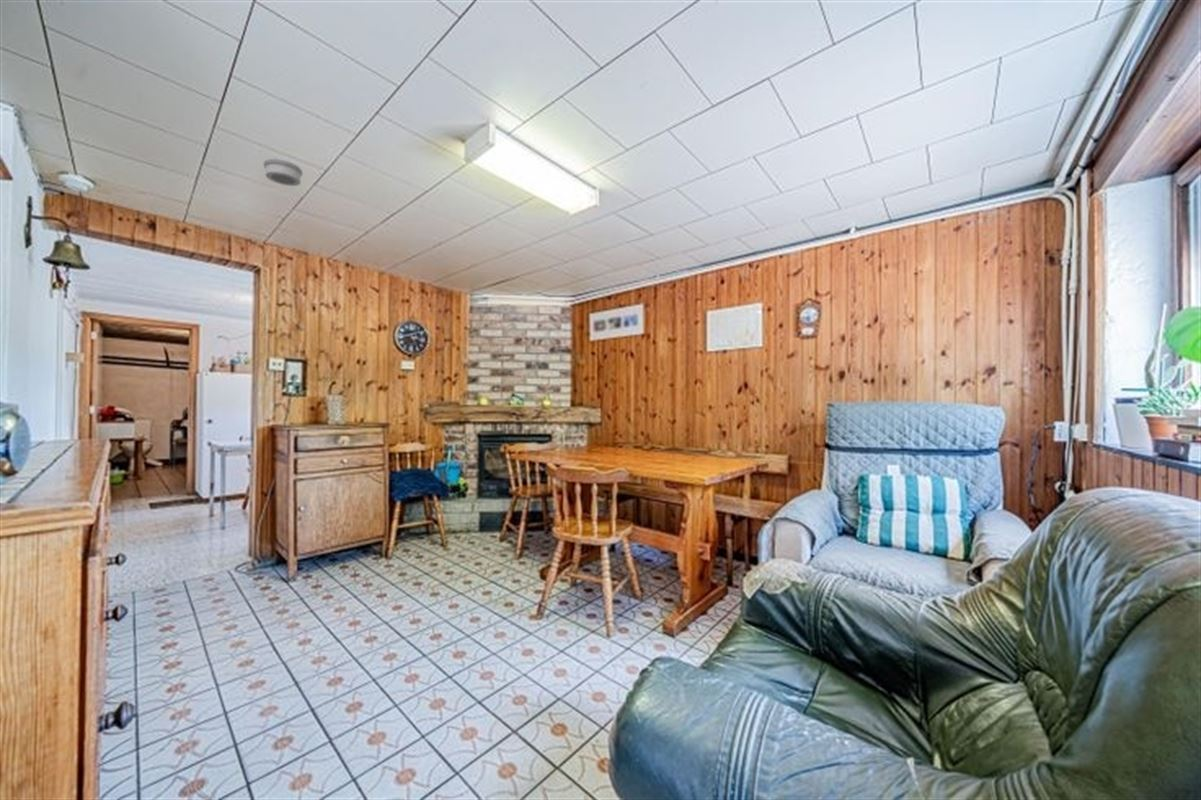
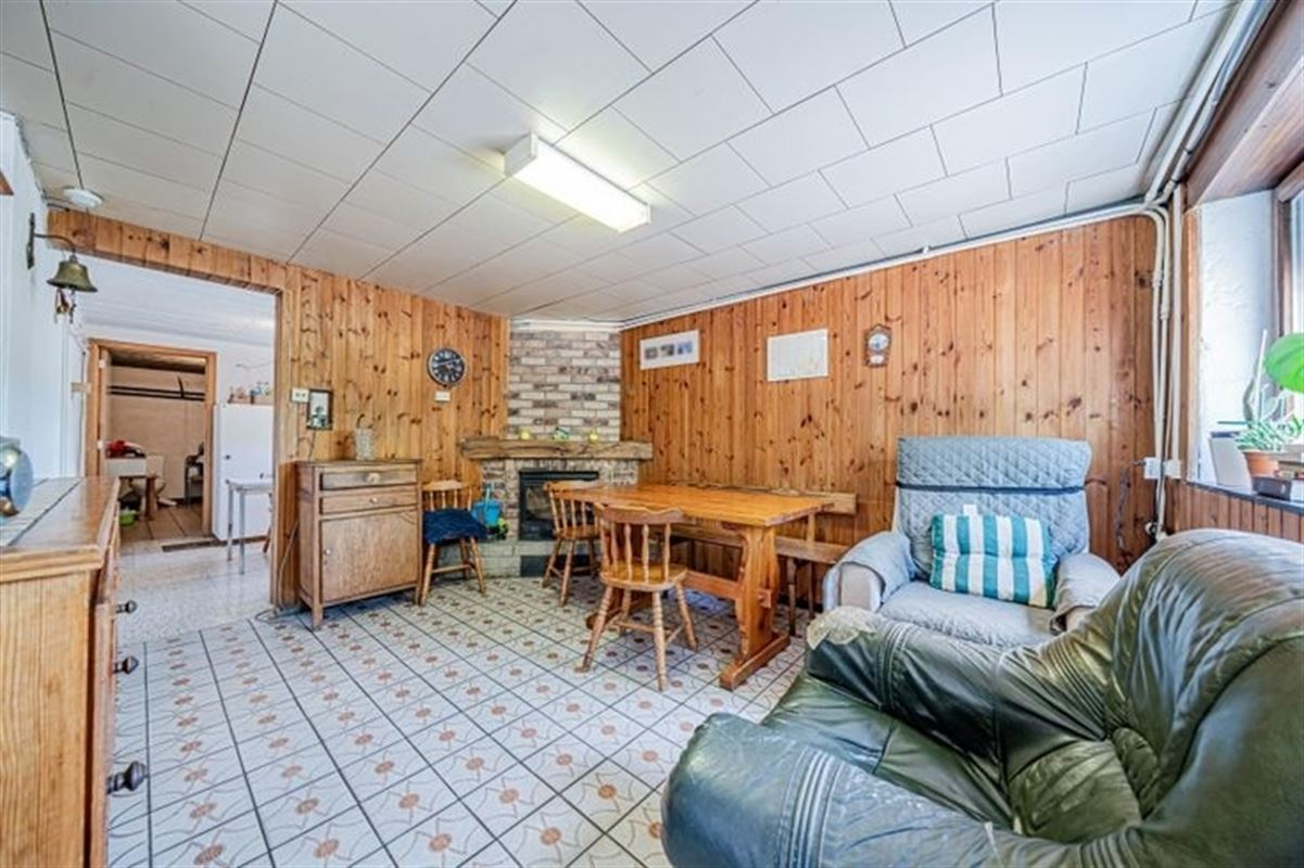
- smoke detector [263,157,303,187]
